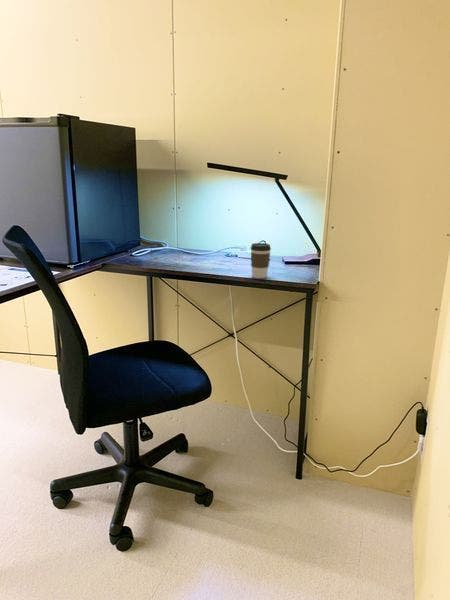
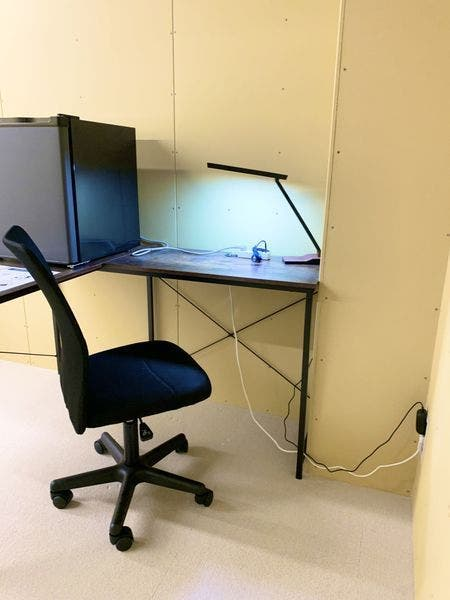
- coffee cup [250,242,272,279]
